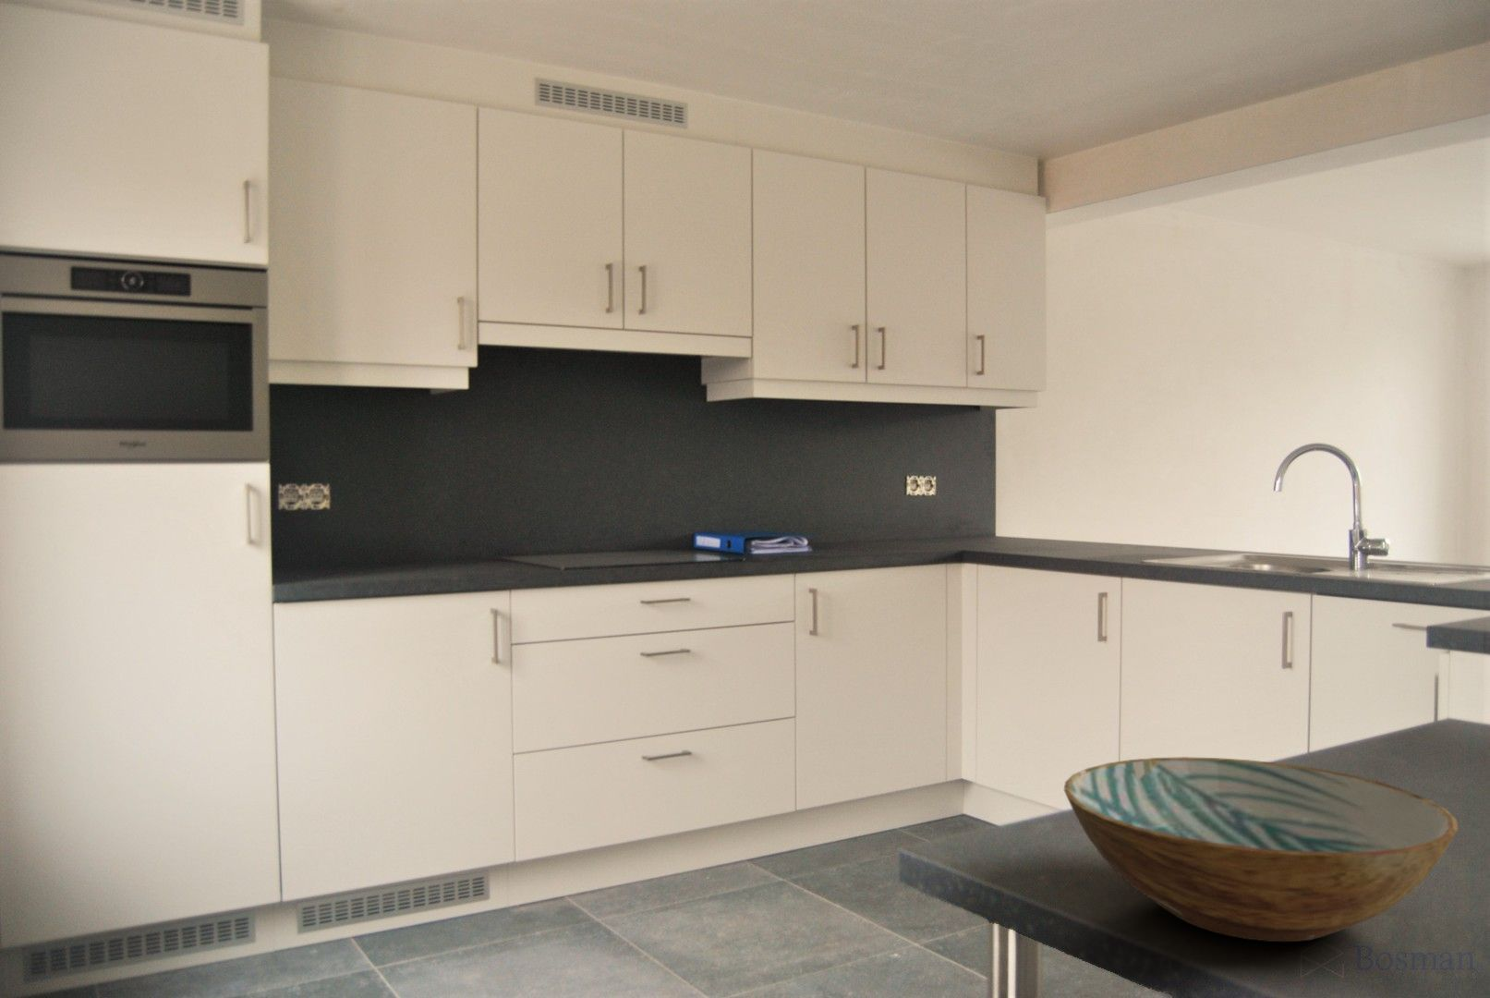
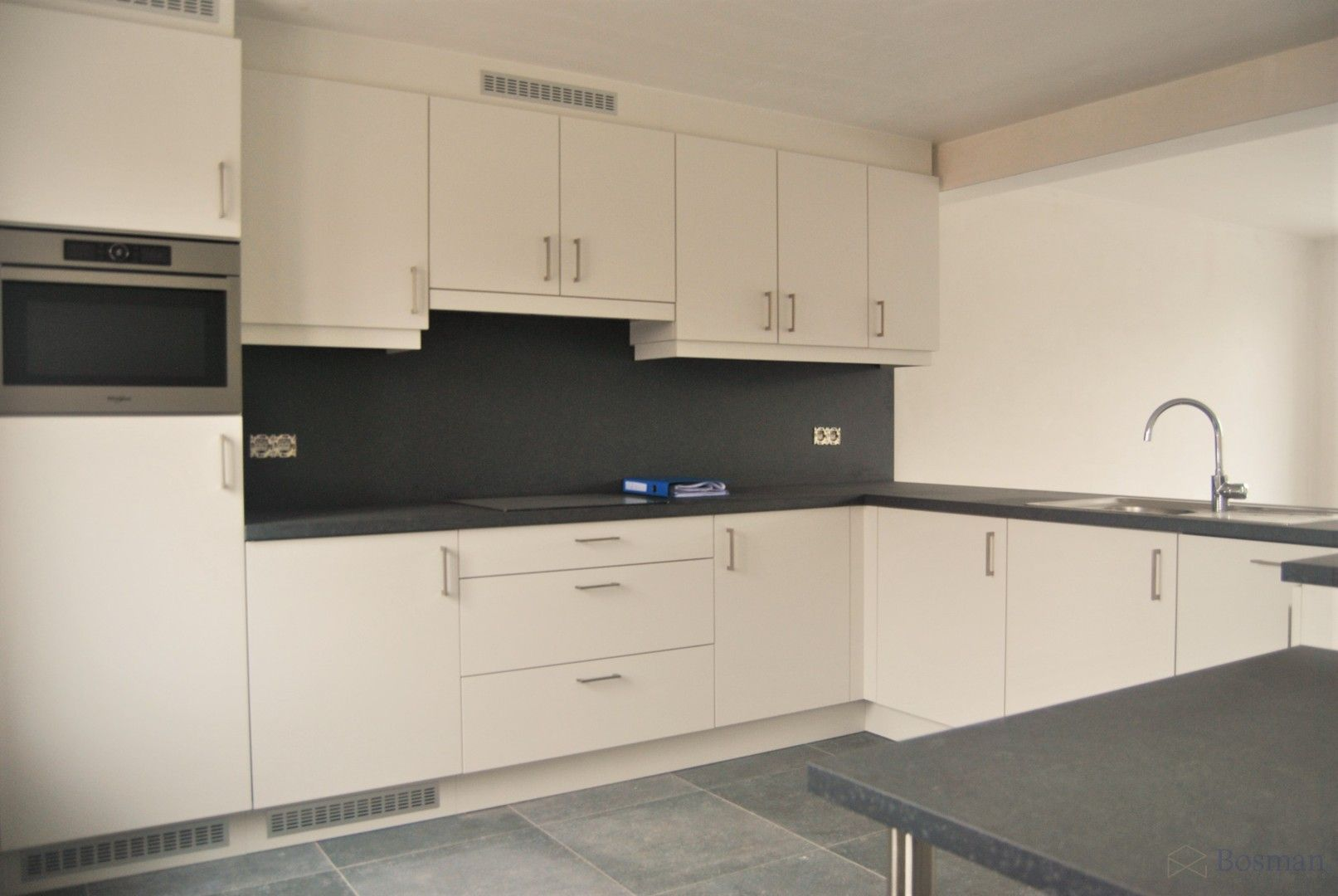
- bowl [1063,756,1460,942]
